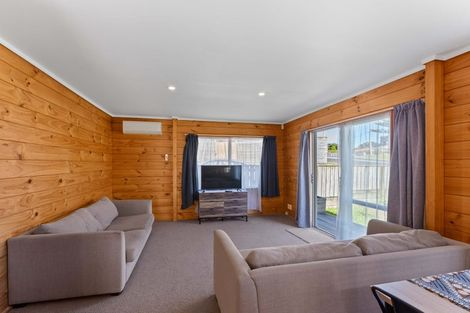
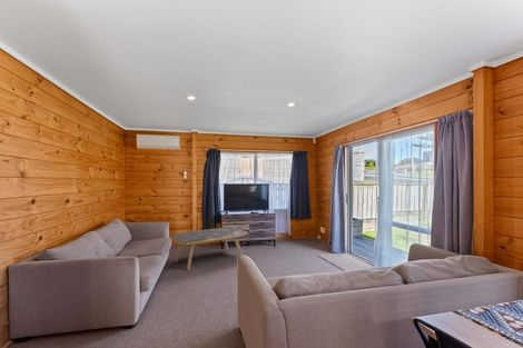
+ coffee table [169,226,248,271]
